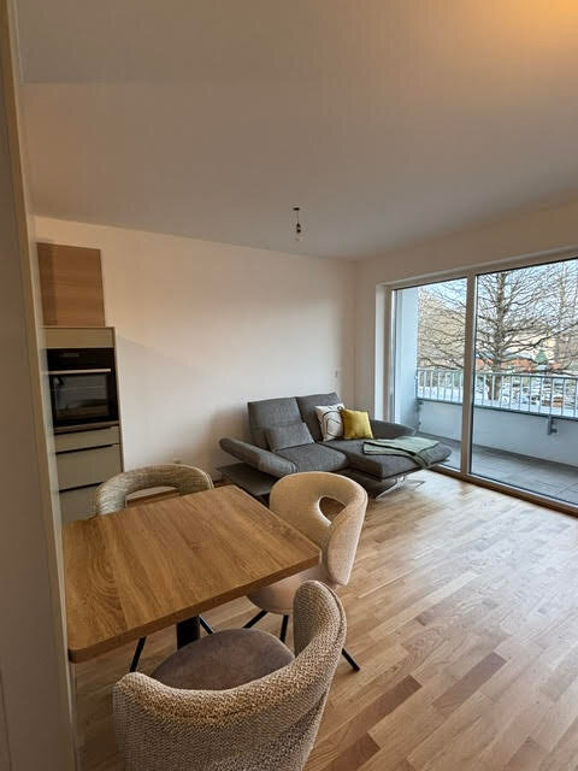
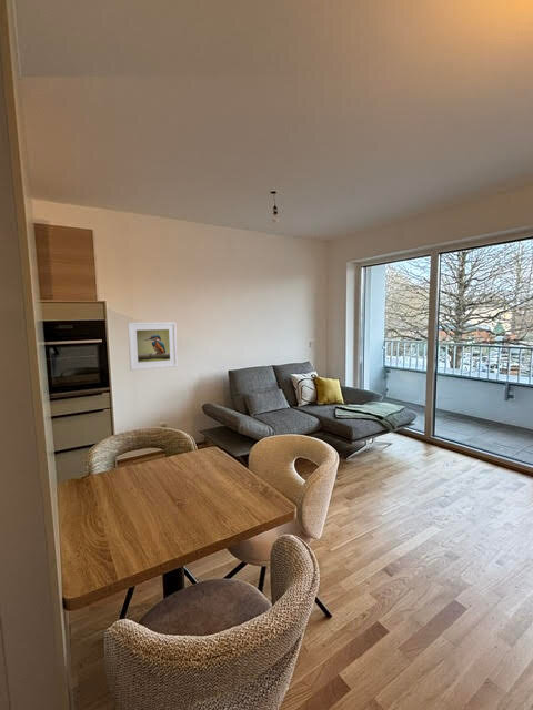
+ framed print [127,321,179,372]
